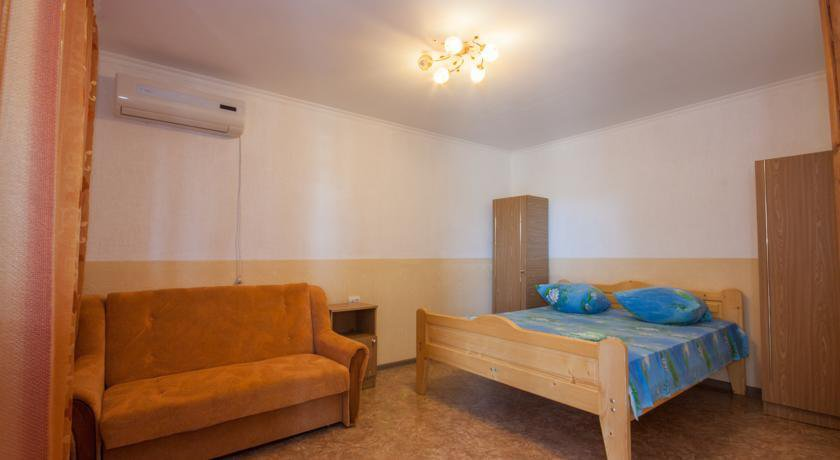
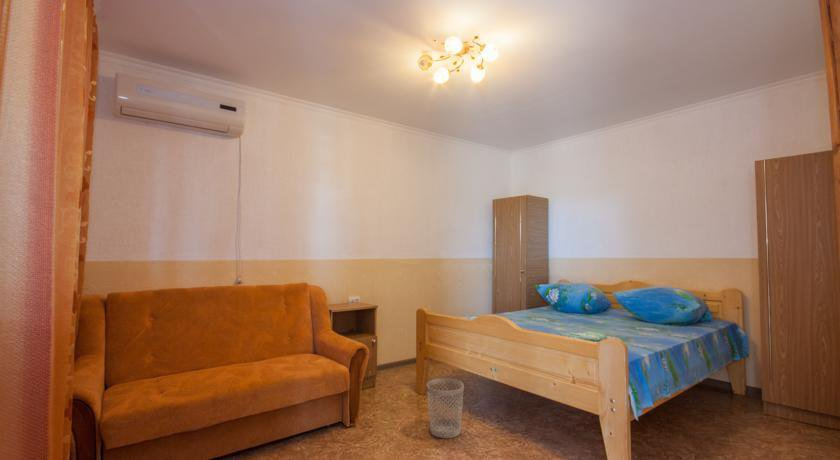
+ wastebasket [426,377,465,439]
